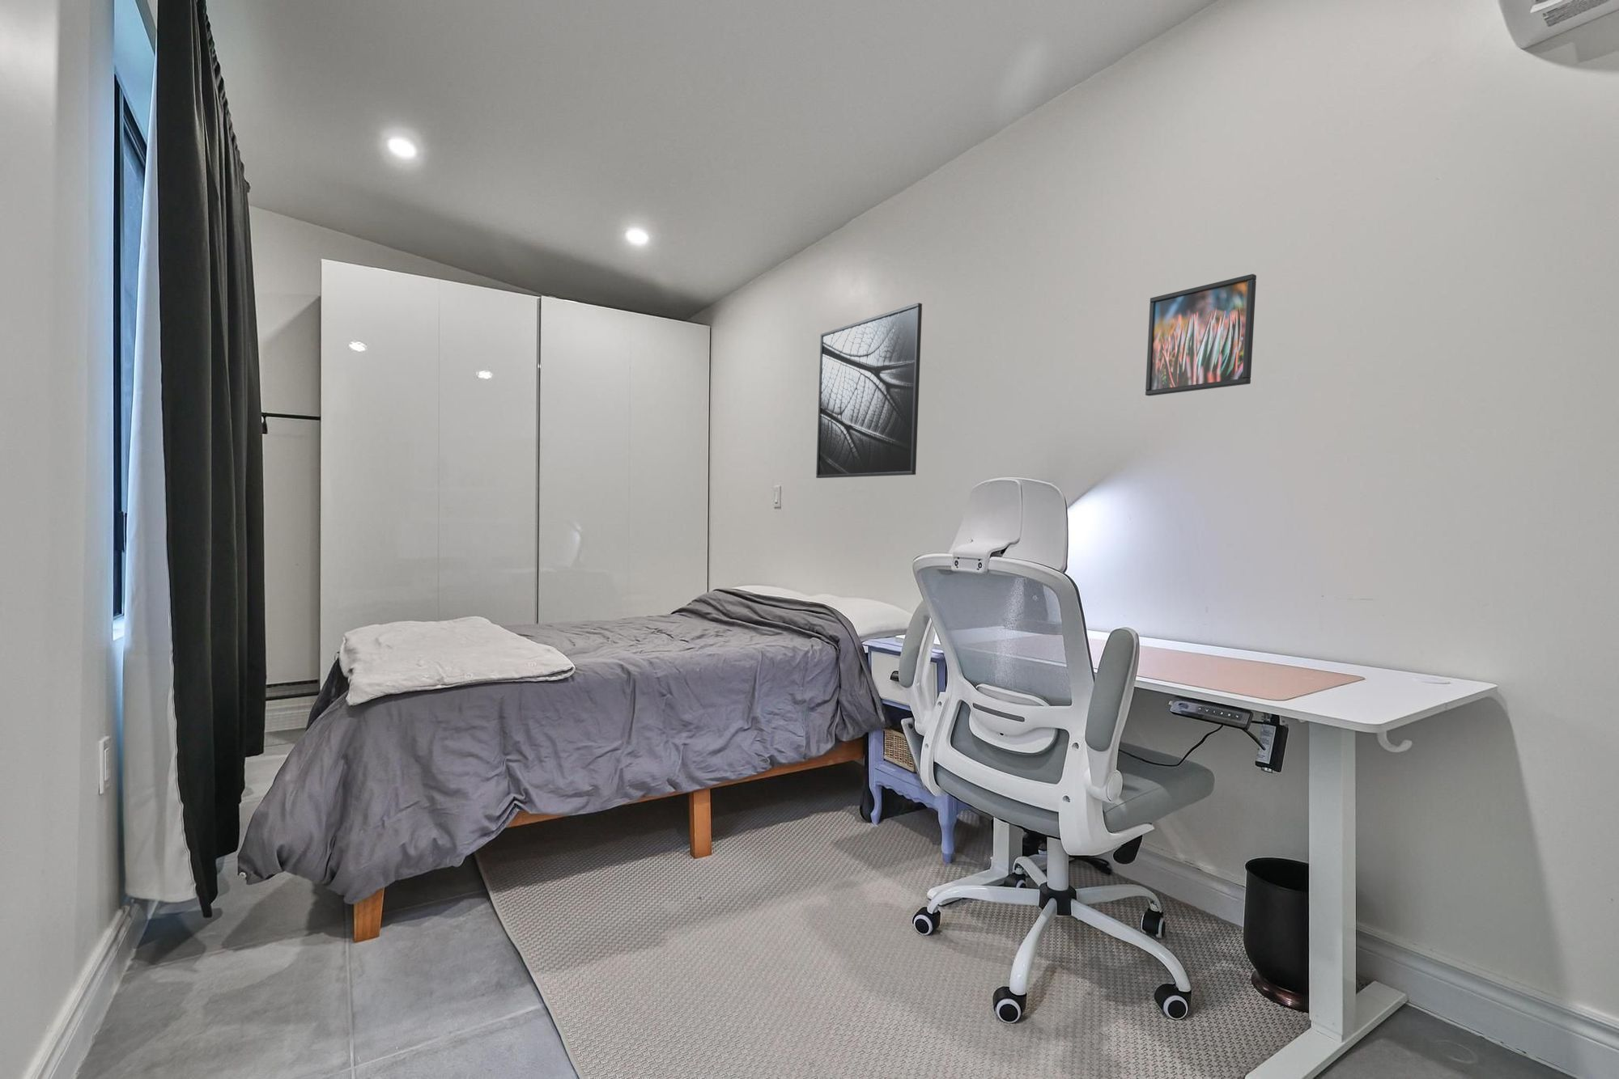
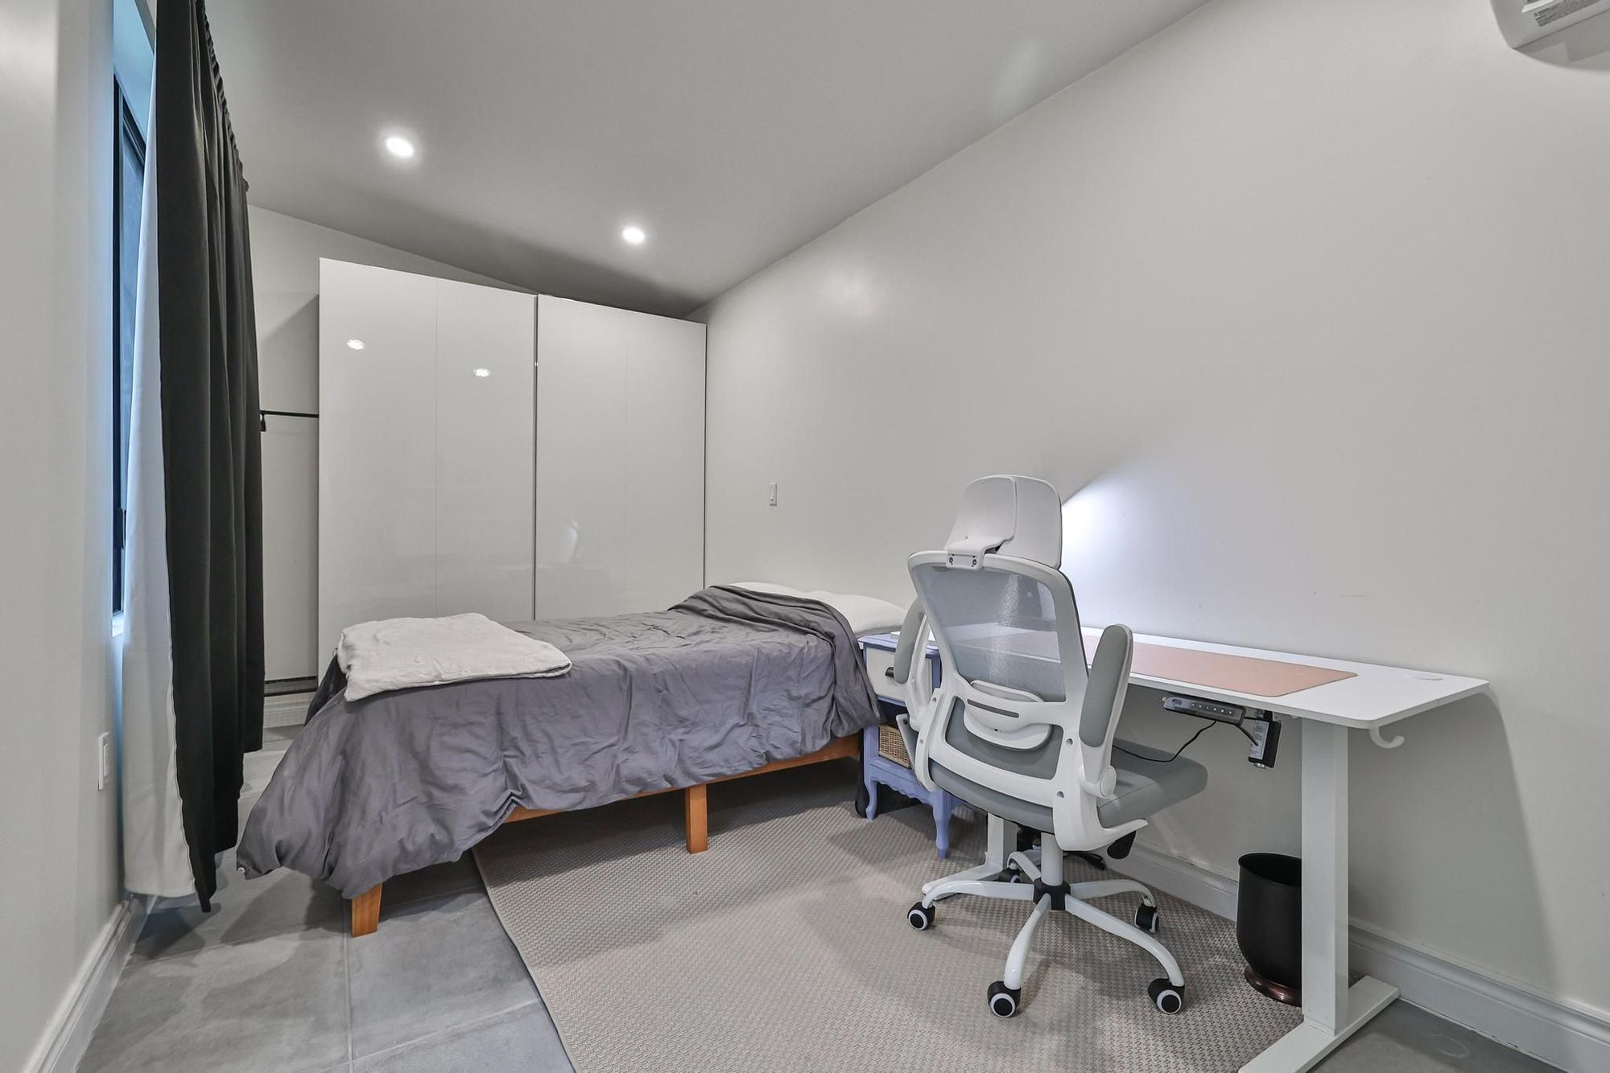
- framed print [816,302,923,479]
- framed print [1144,273,1258,396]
